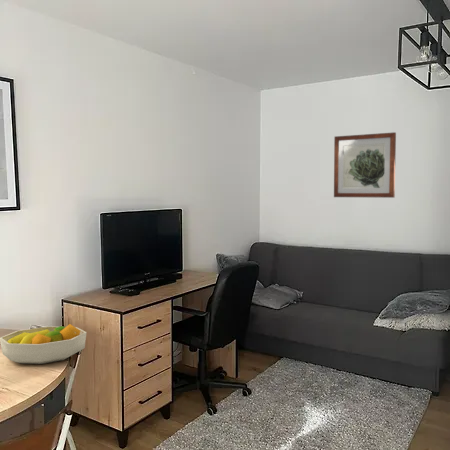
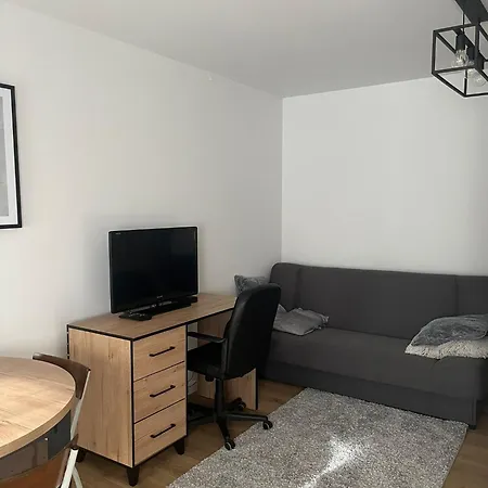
- fruit bowl [0,323,88,365]
- wall art [333,131,397,199]
